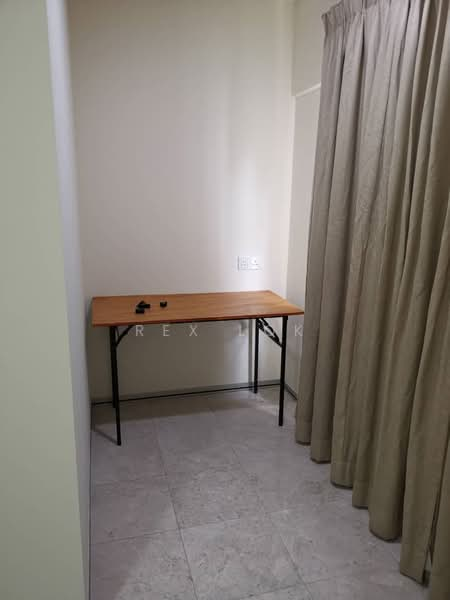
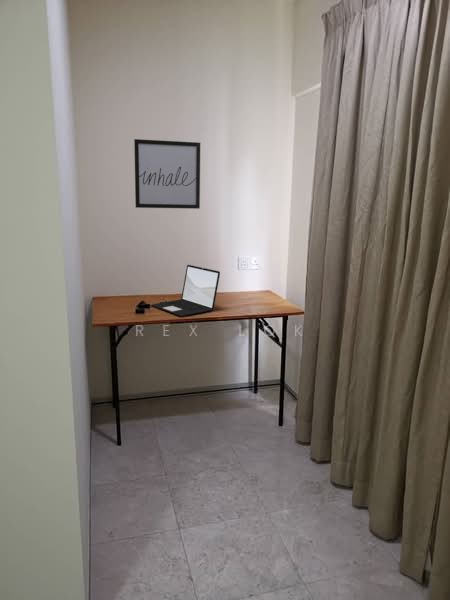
+ laptop [150,264,221,317]
+ wall art [133,138,201,210]
